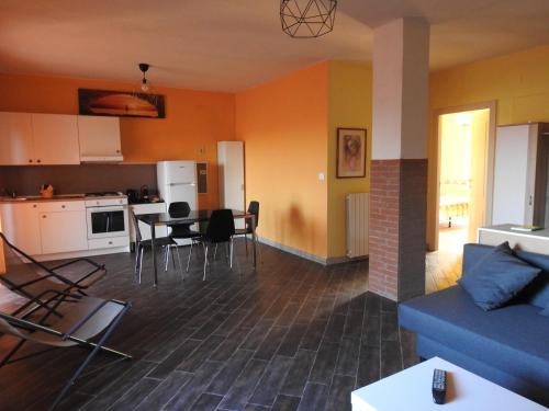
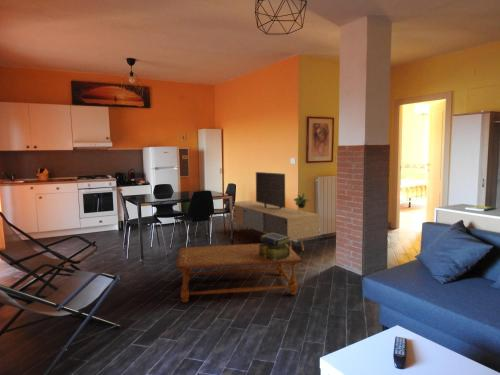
+ media console [225,171,320,252]
+ stack of books [257,233,290,260]
+ coffee table [174,242,303,303]
